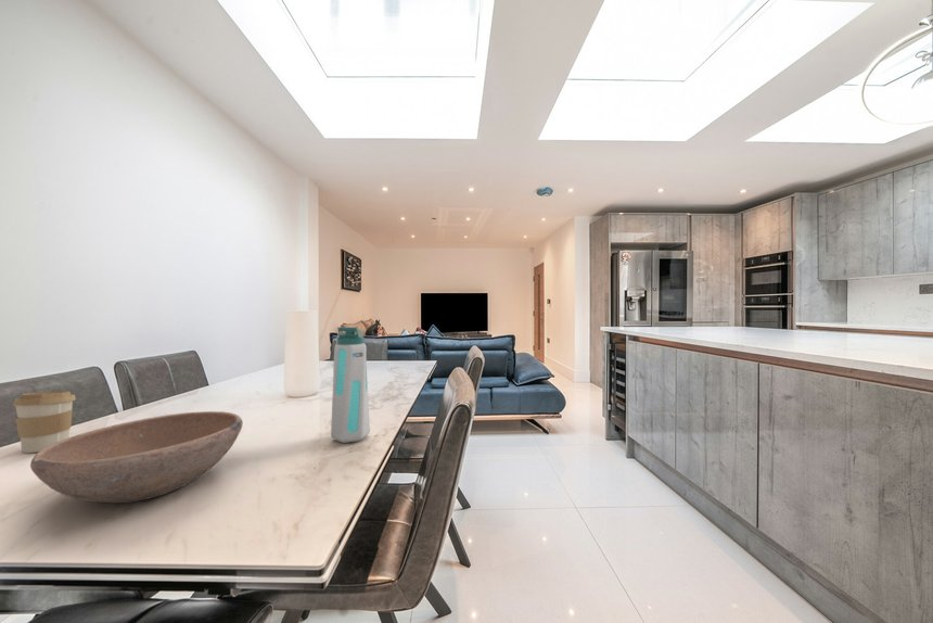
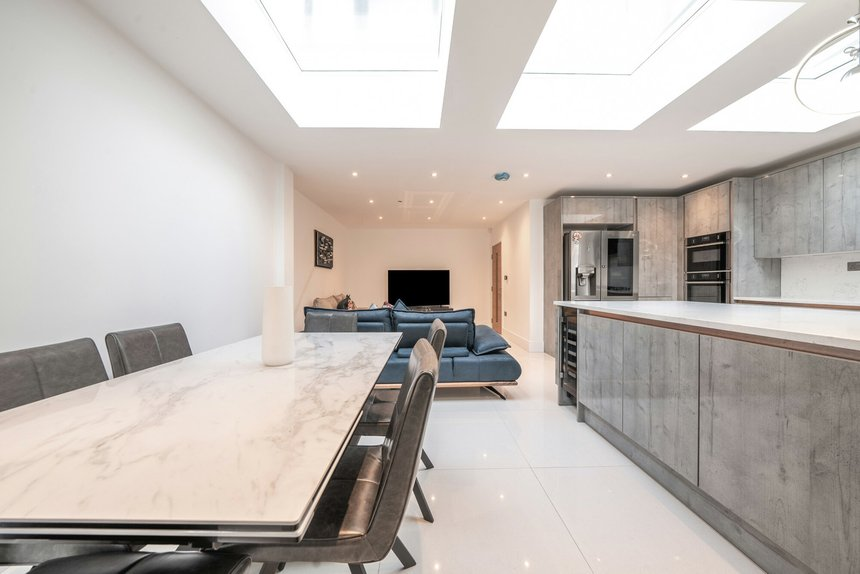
- bowl [29,410,244,504]
- coffee cup [12,391,77,454]
- water bottle [330,327,371,444]
